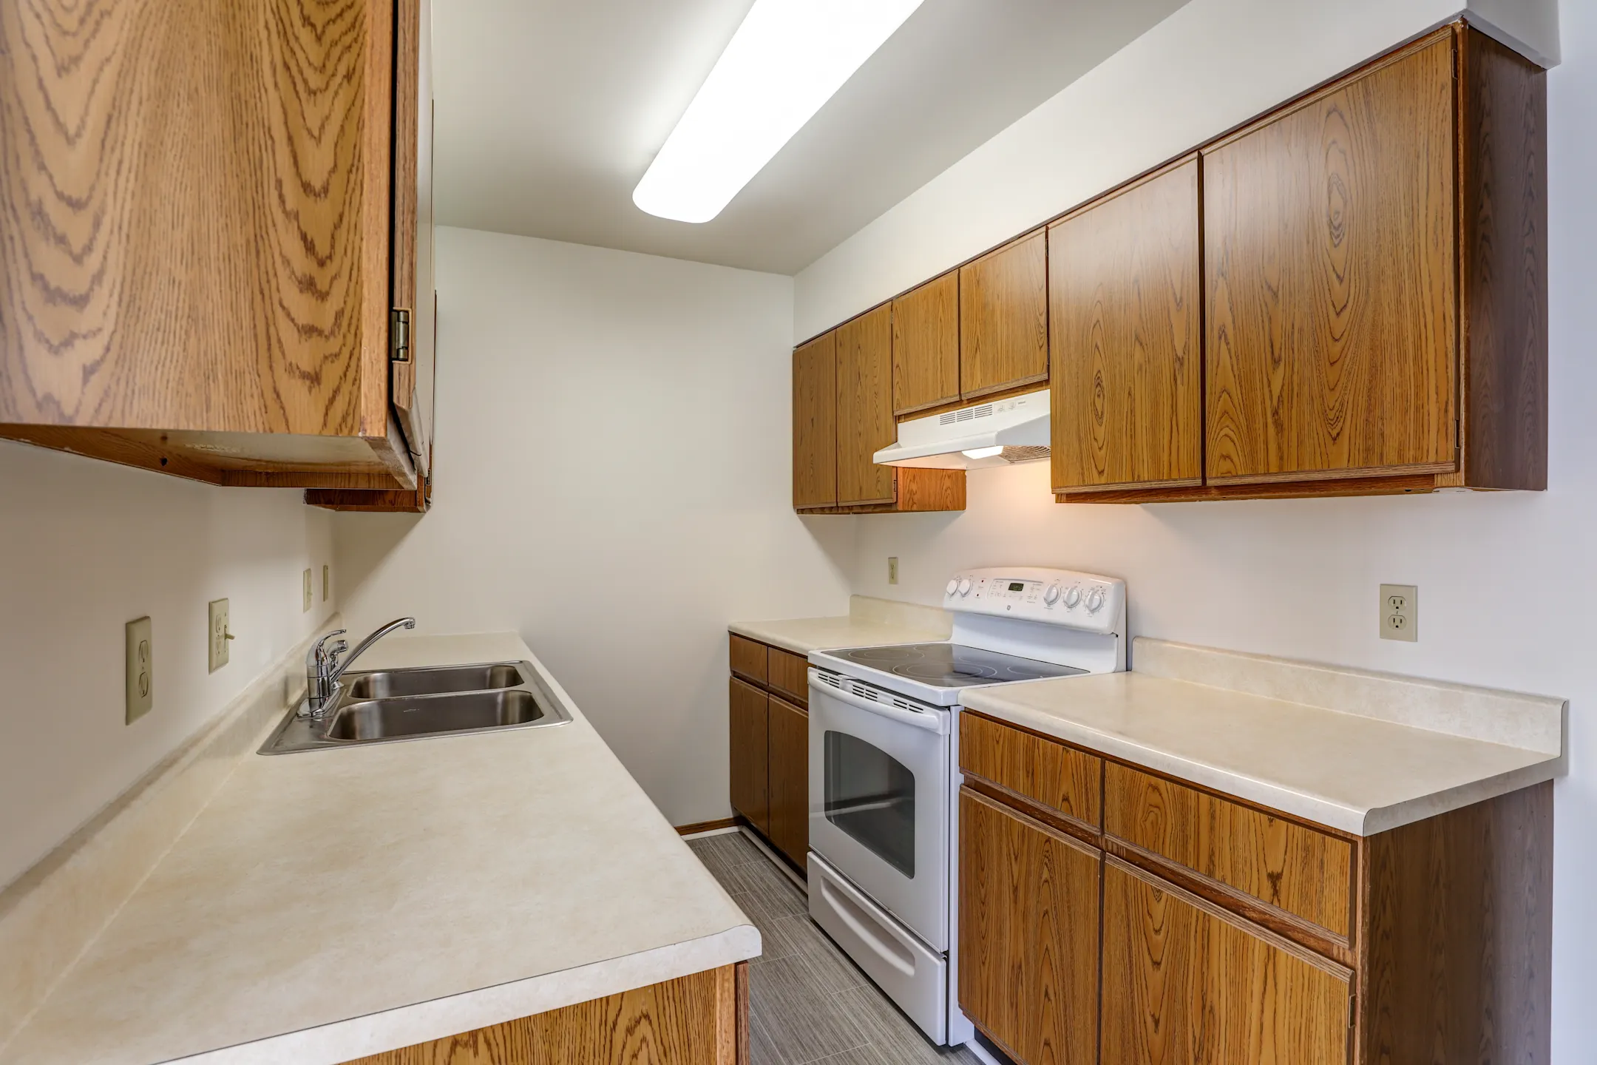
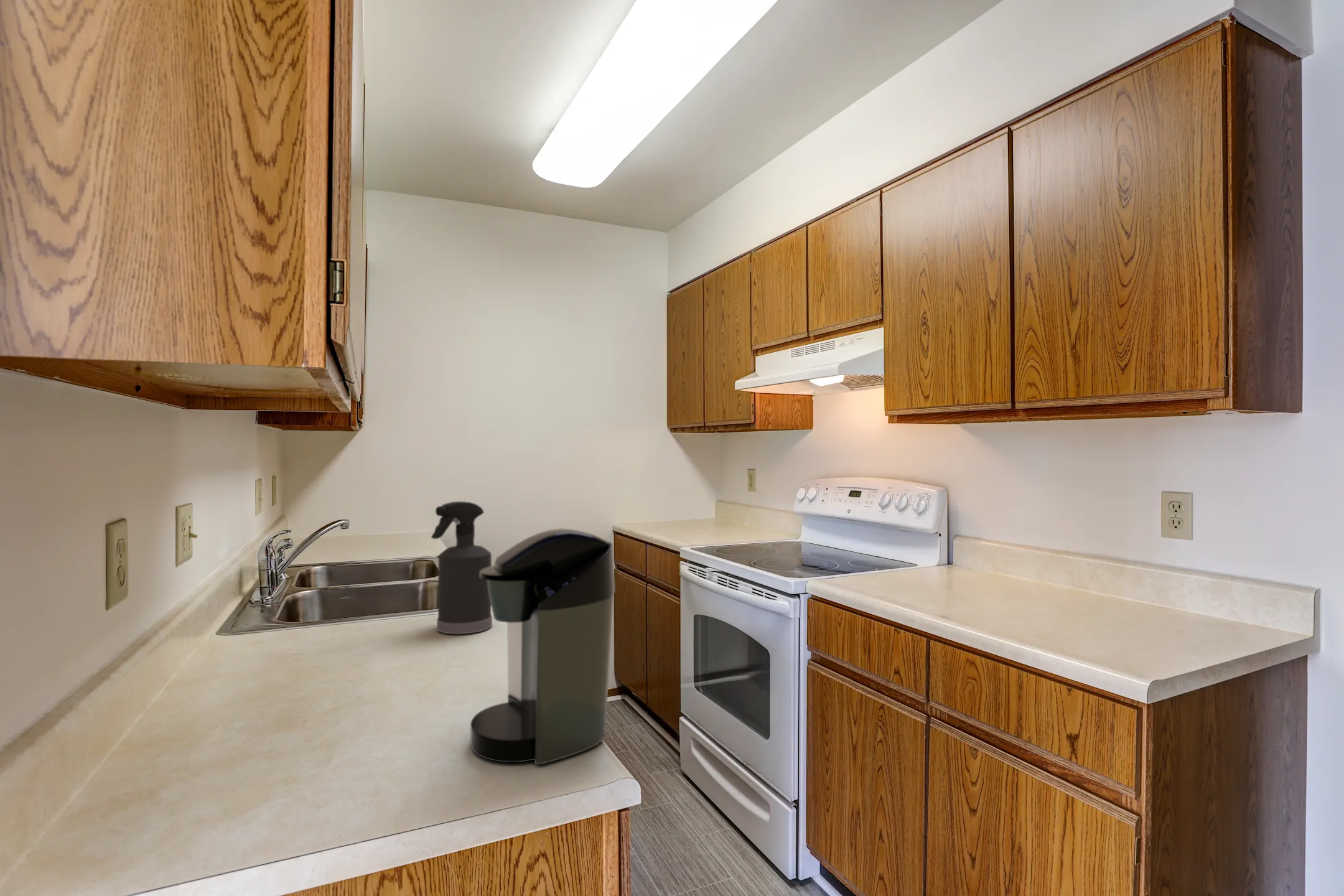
+ coffee maker [470,528,615,765]
+ spray bottle [431,501,493,635]
